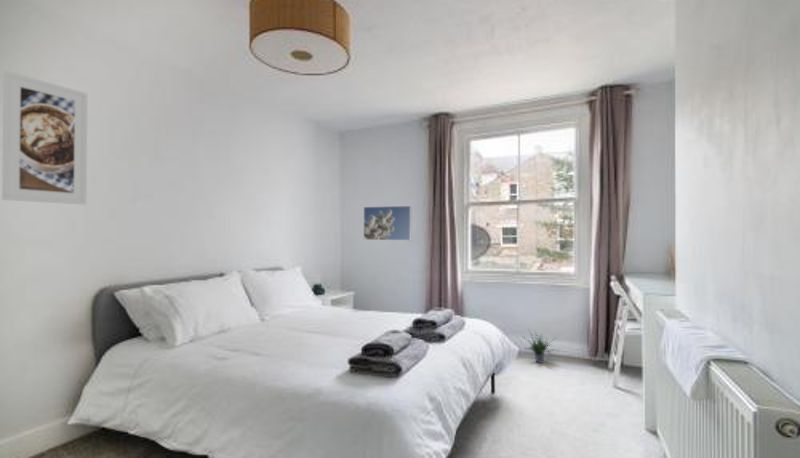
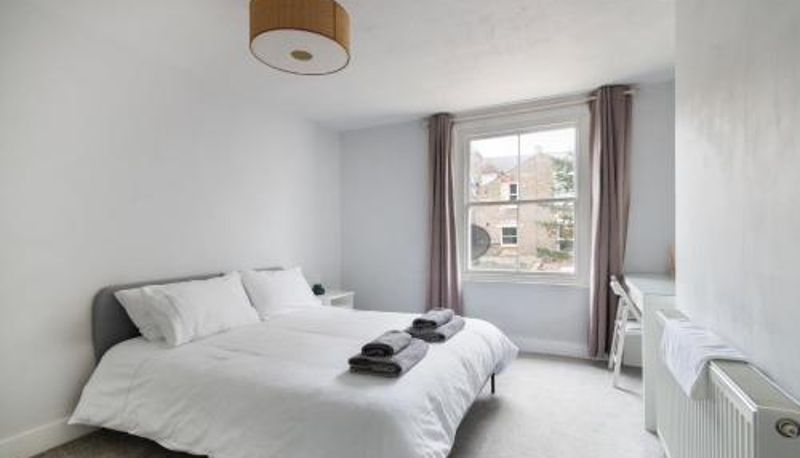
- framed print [1,70,88,206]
- potted plant [520,327,559,364]
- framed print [363,205,412,241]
